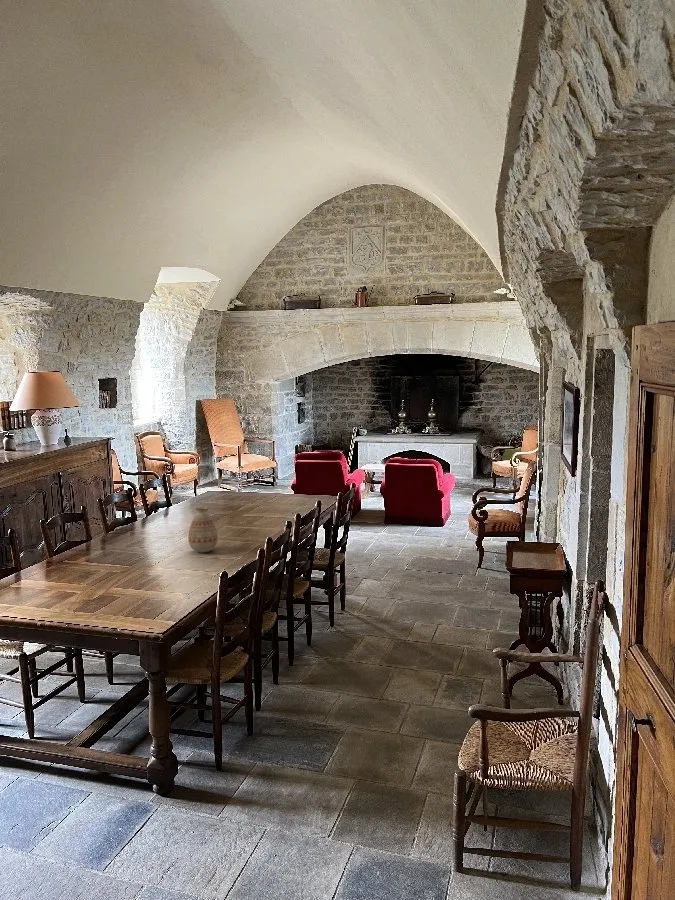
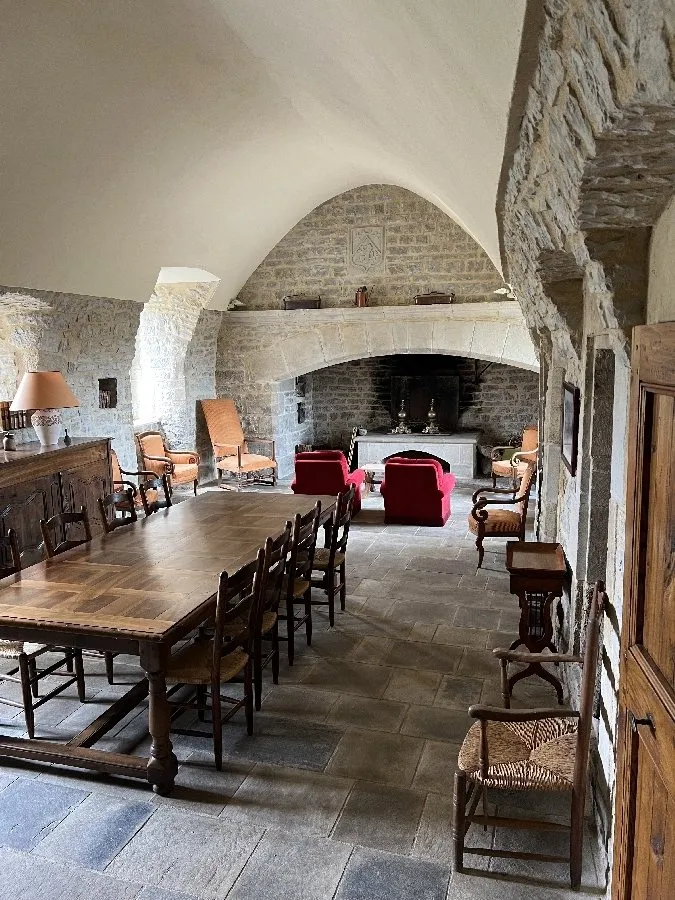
- vase [187,506,218,554]
